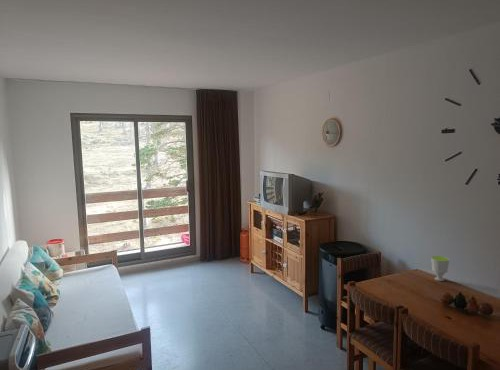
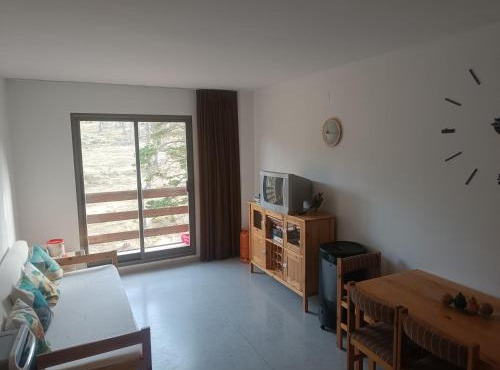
- cup [430,255,450,282]
